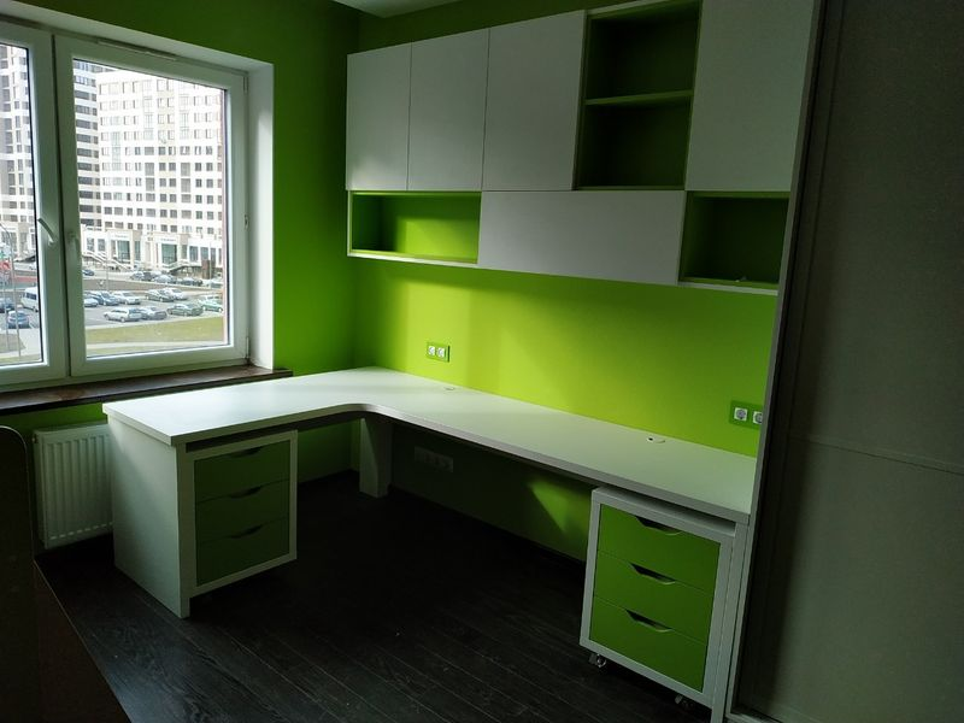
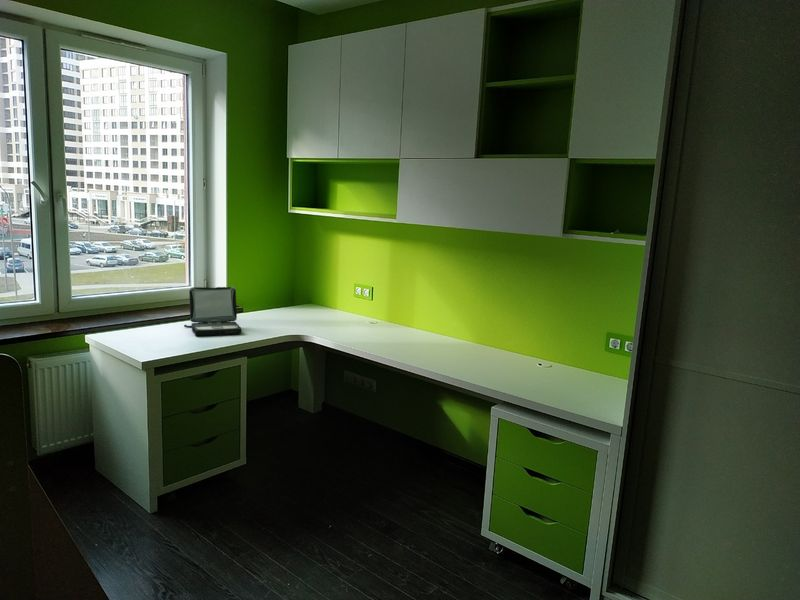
+ laptop [183,286,243,337]
